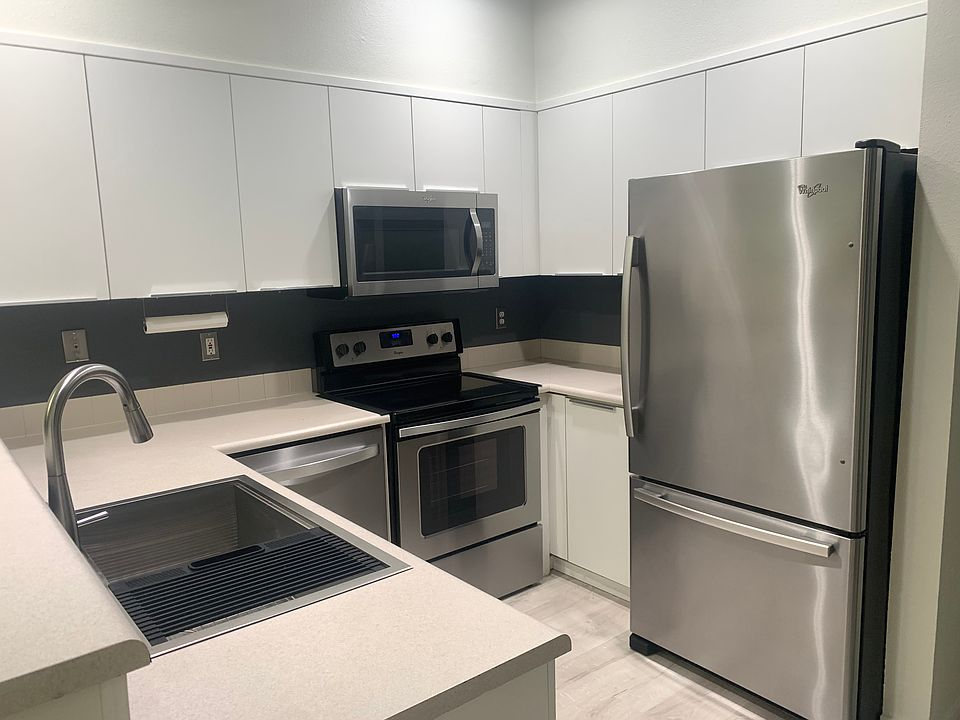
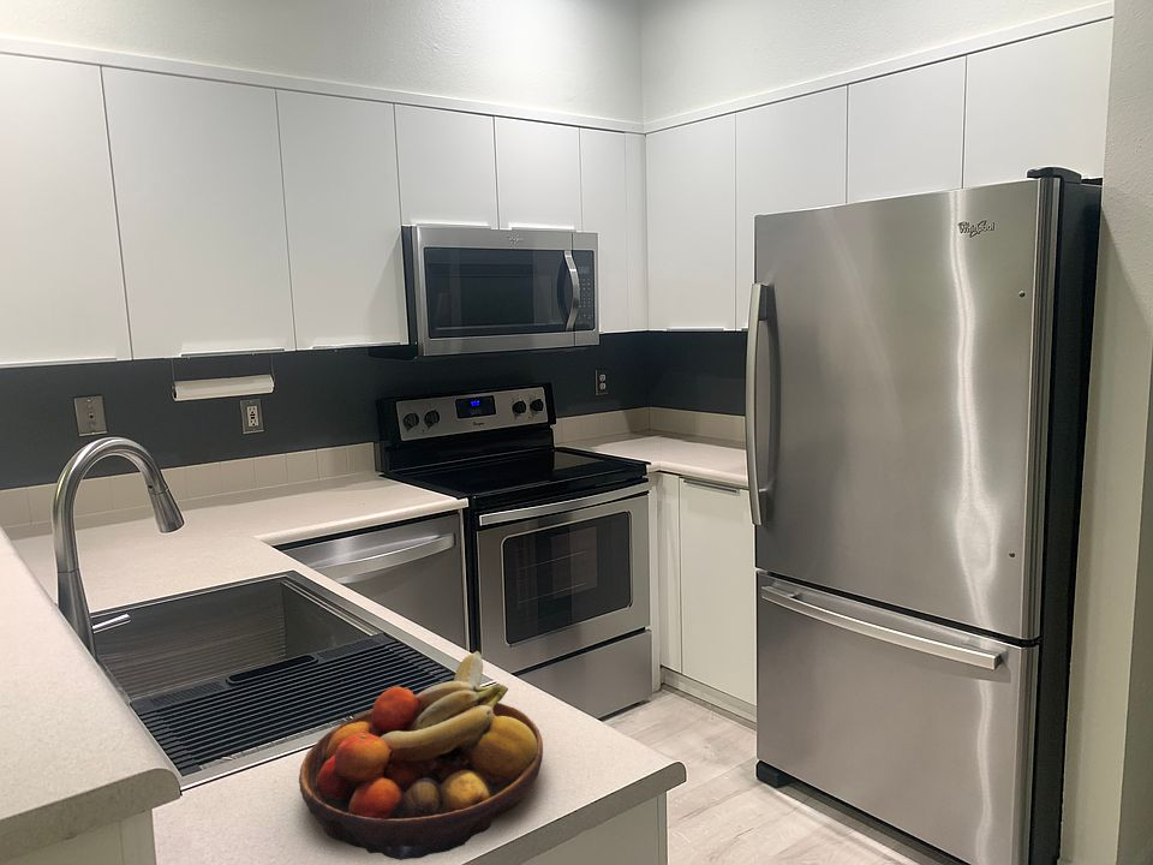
+ fruit bowl [298,650,544,861]
